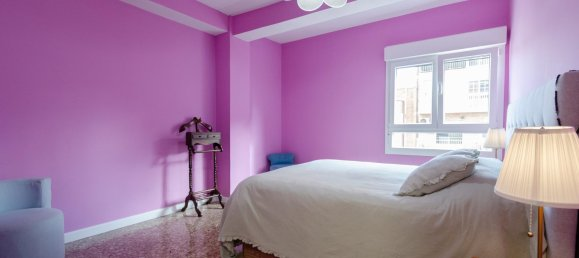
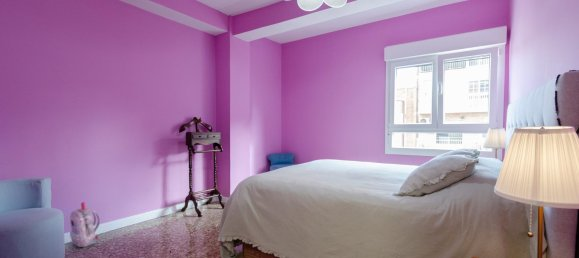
+ backpack [69,201,101,249]
